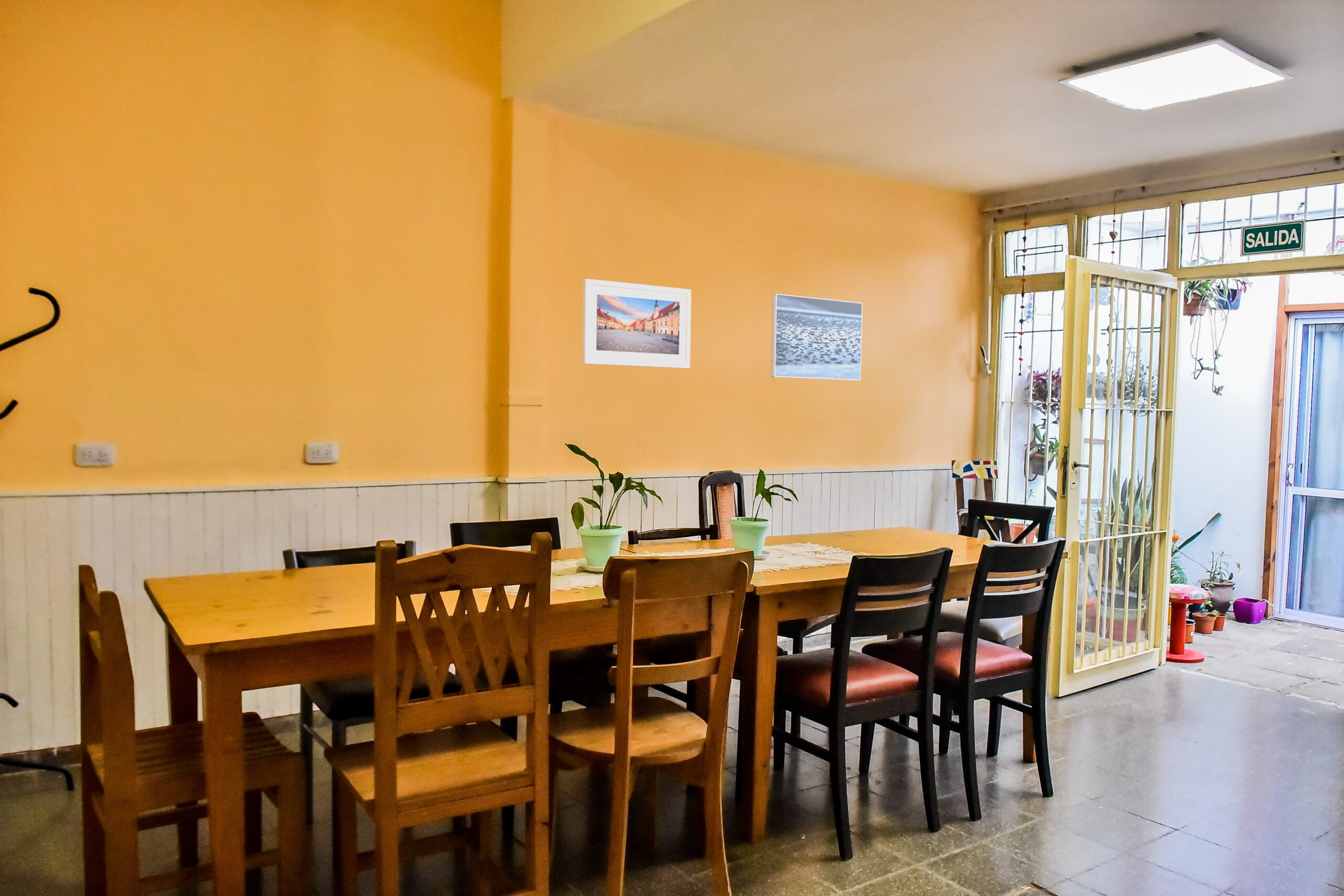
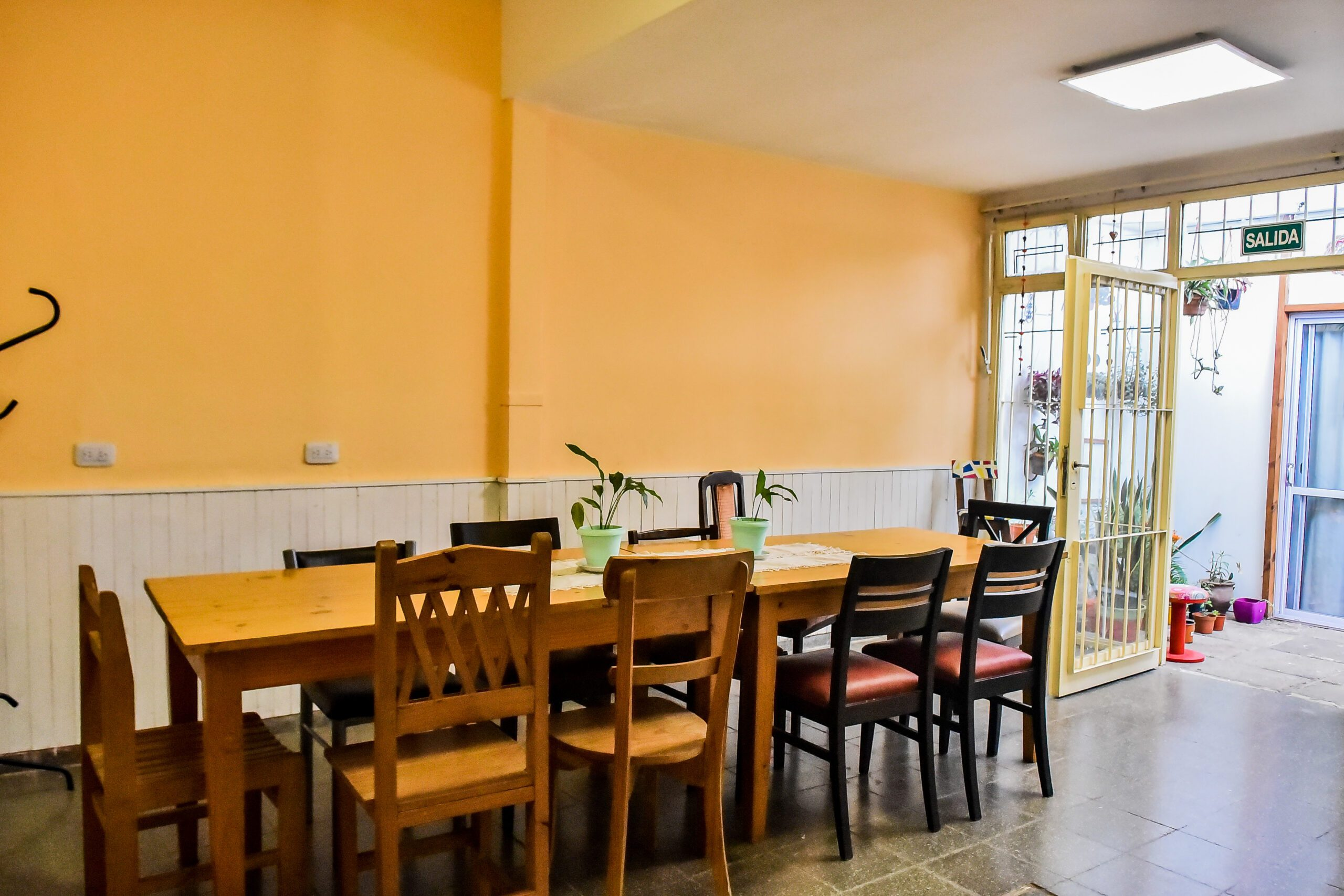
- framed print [770,293,863,381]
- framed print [582,278,692,369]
